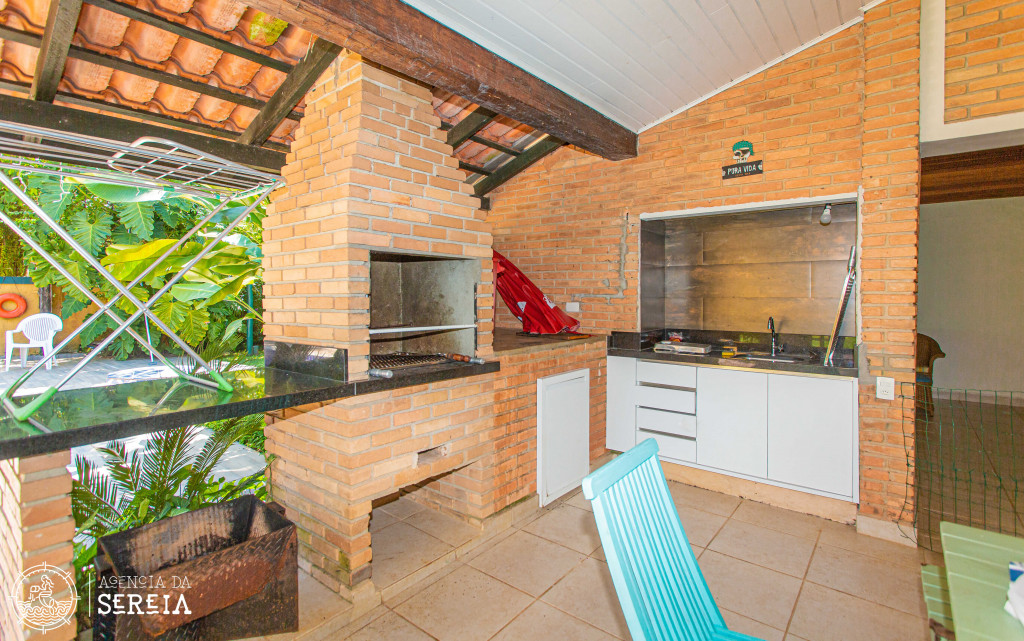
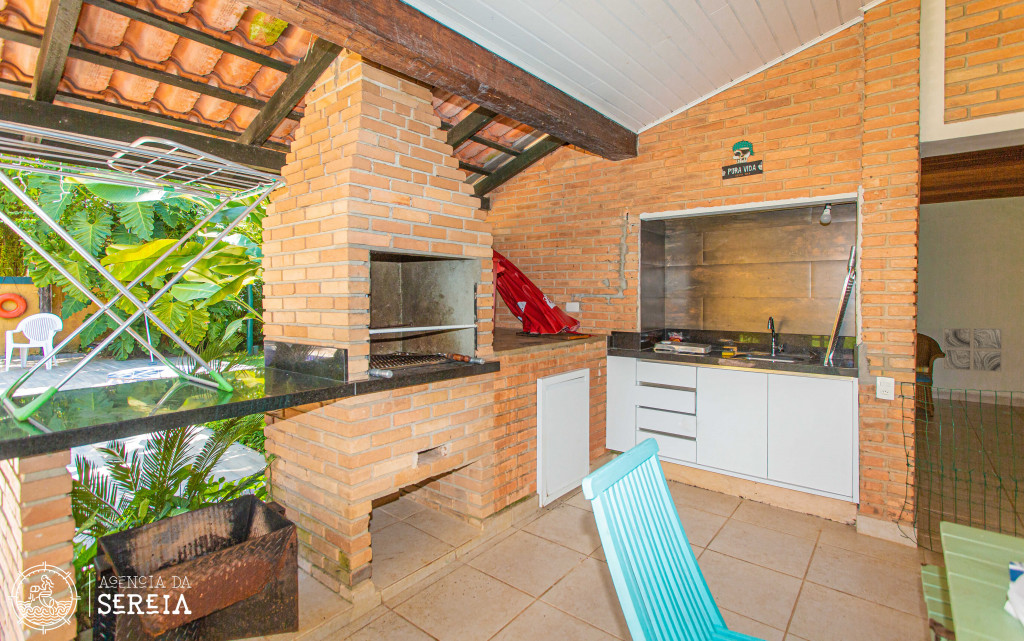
+ wall art [942,327,1003,373]
